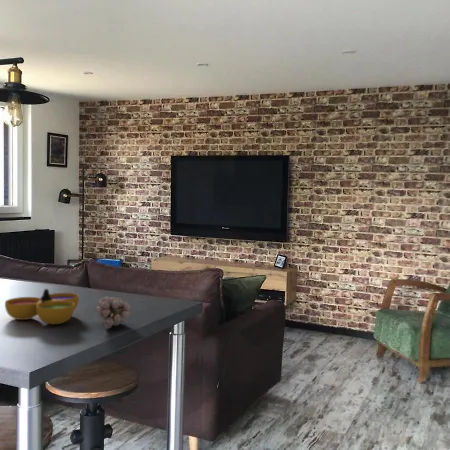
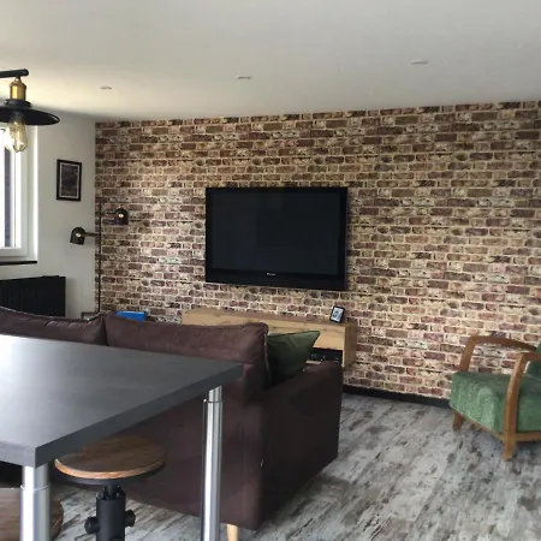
- decorative bowl [4,288,80,325]
- fruit [95,295,132,330]
